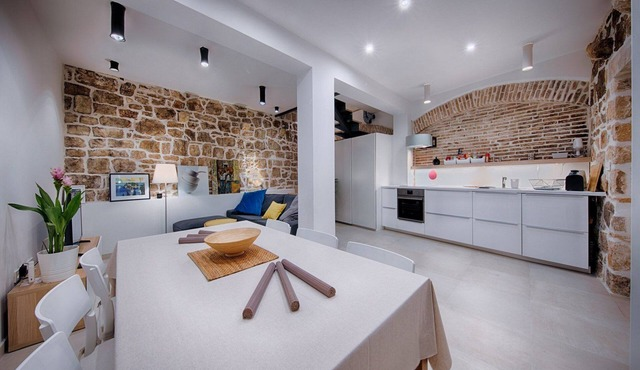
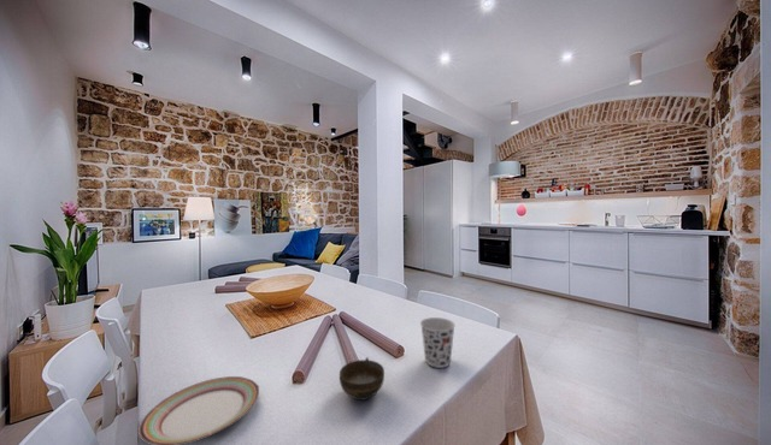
+ plate [137,375,260,445]
+ cup [419,316,457,369]
+ cup [339,356,386,402]
